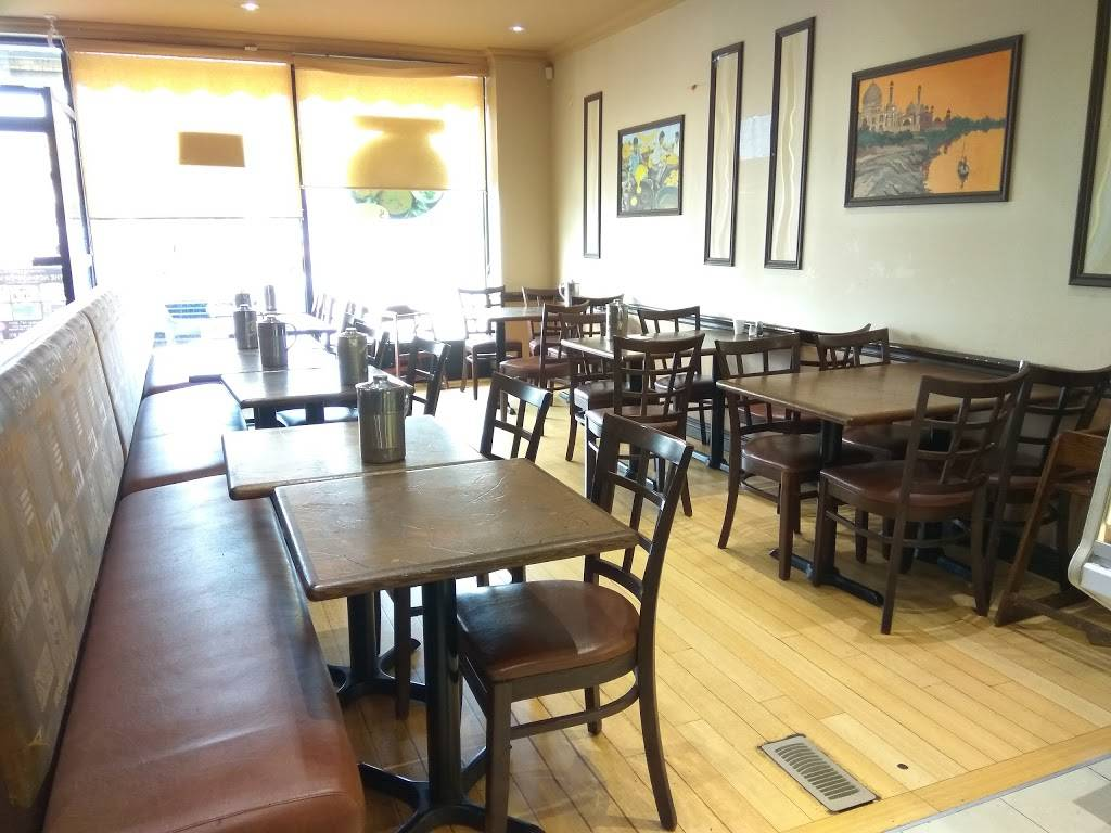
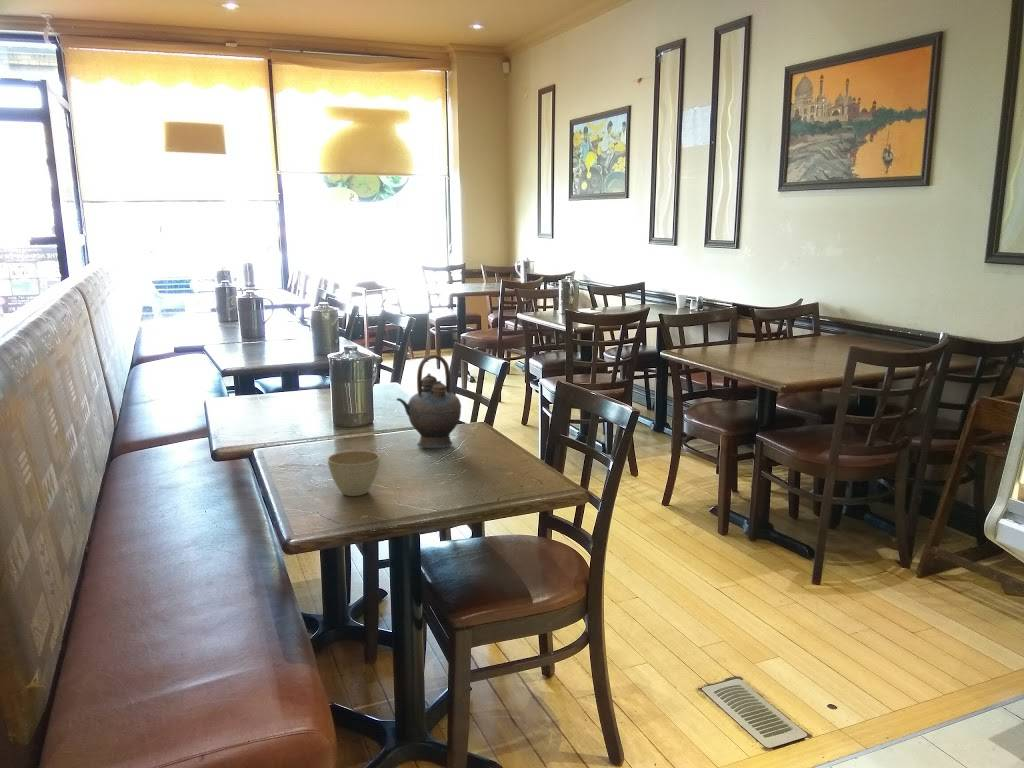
+ flower pot [327,450,381,497]
+ teapot [396,354,462,449]
